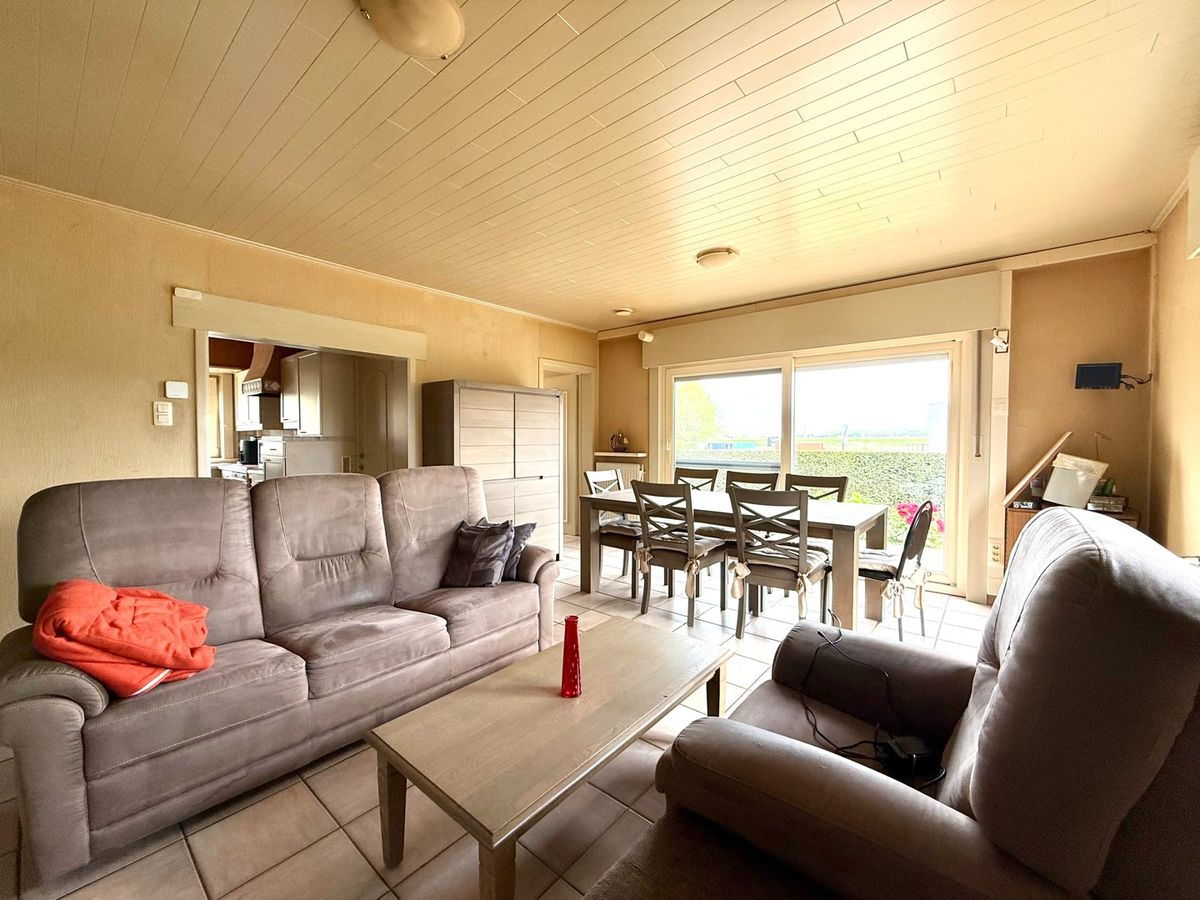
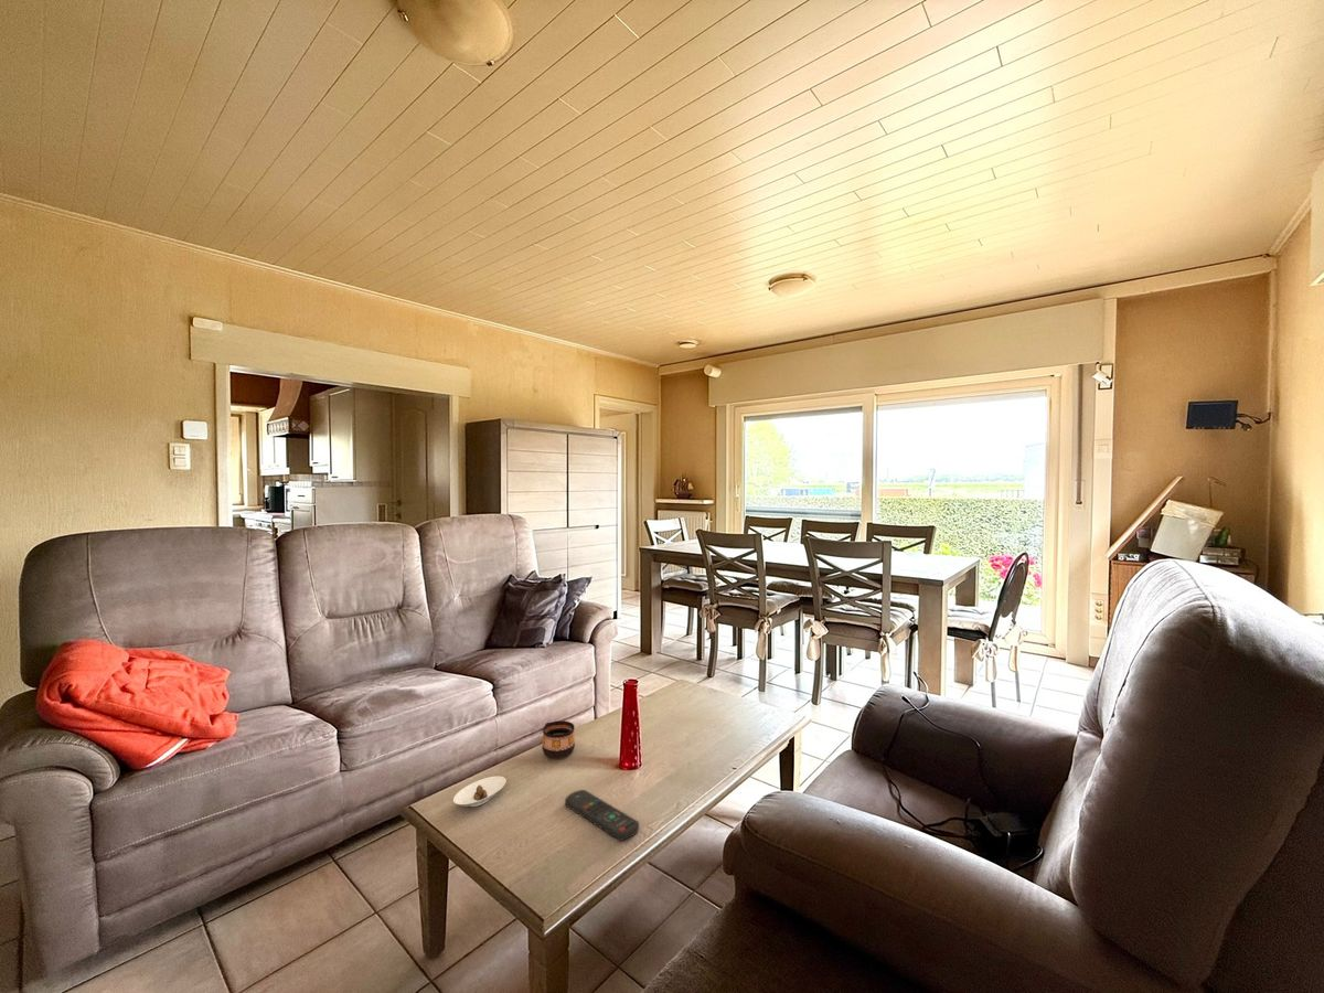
+ saucer [452,776,508,808]
+ remote control [564,789,640,842]
+ cup [542,719,576,759]
